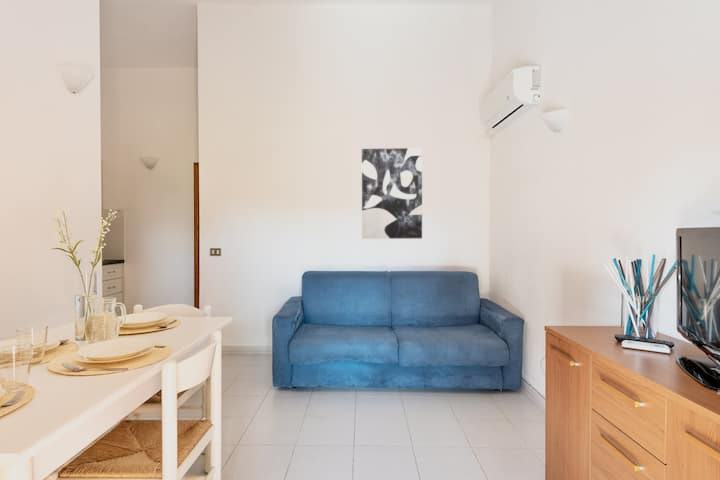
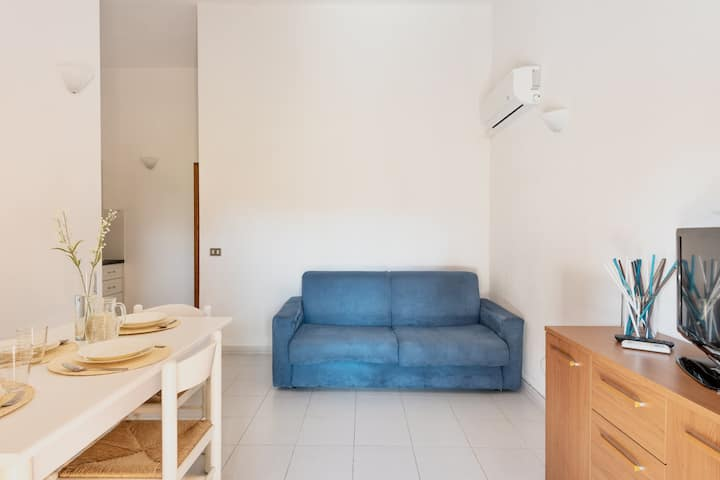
- wall art [361,147,423,240]
